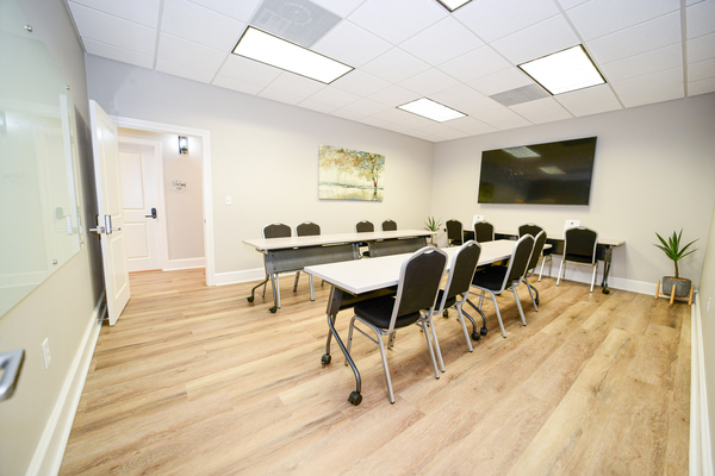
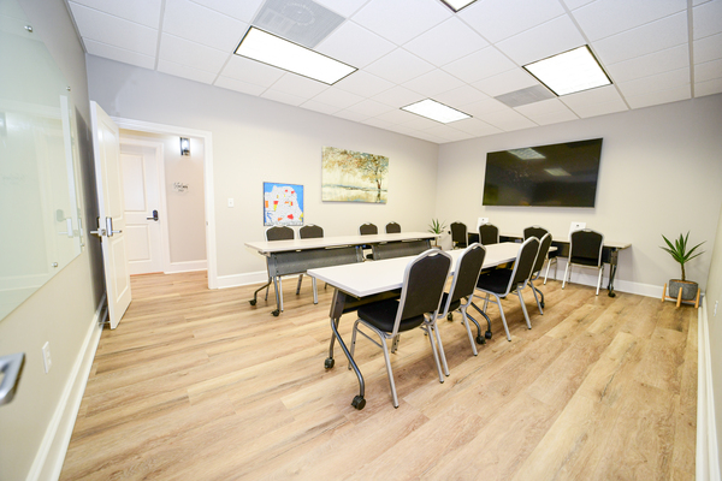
+ wall art [262,180,304,227]
